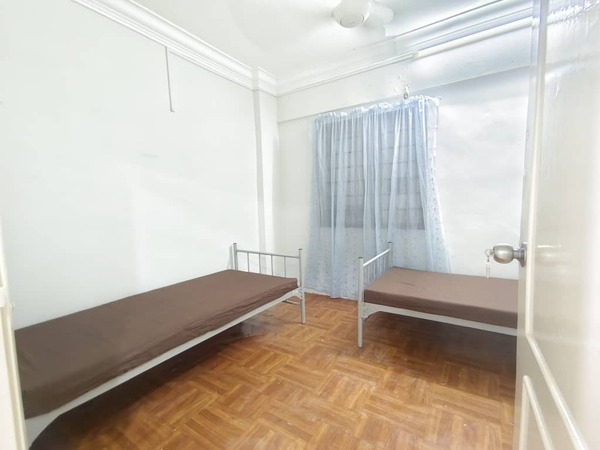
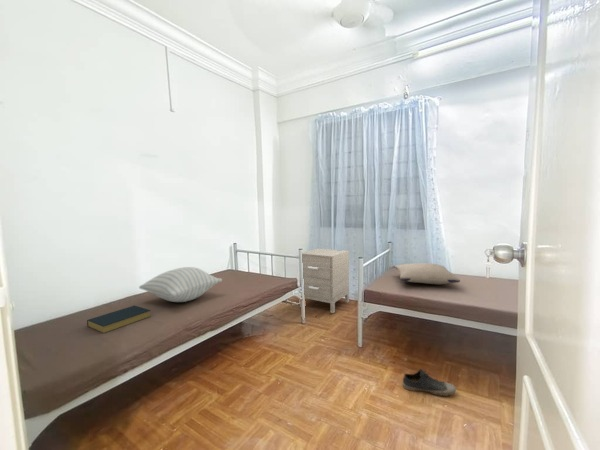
+ shoe [401,368,457,397]
+ nightstand [301,247,350,314]
+ hardback book [86,304,152,334]
+ pillow [393,262,461,285]
+ pillow [138,266,223,303]
